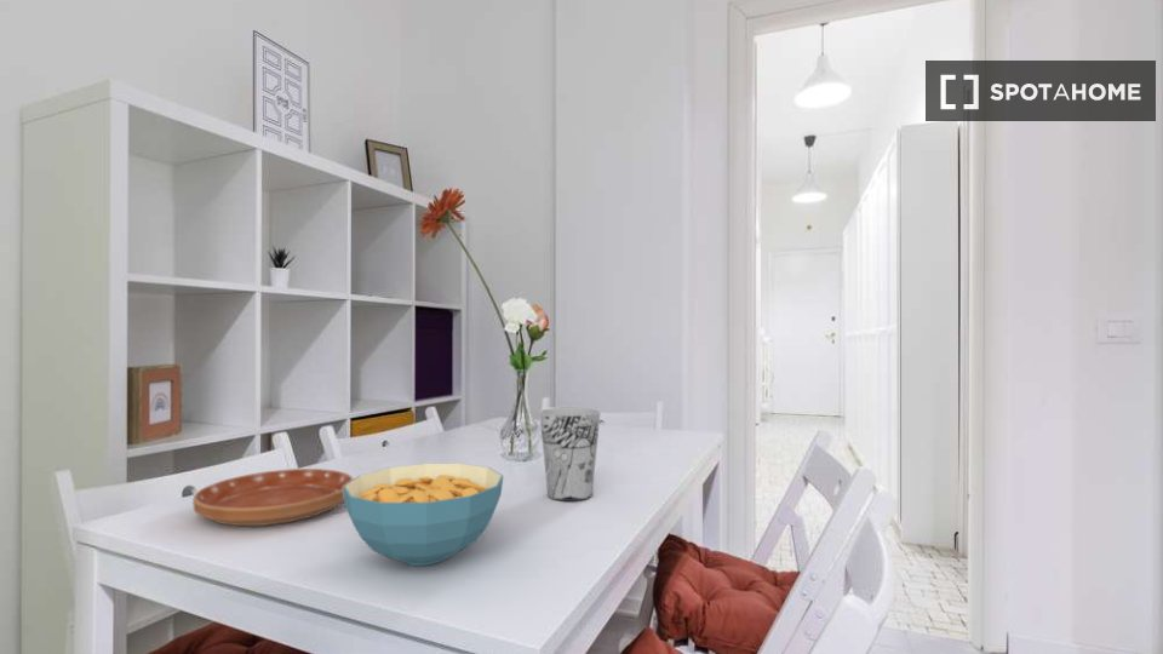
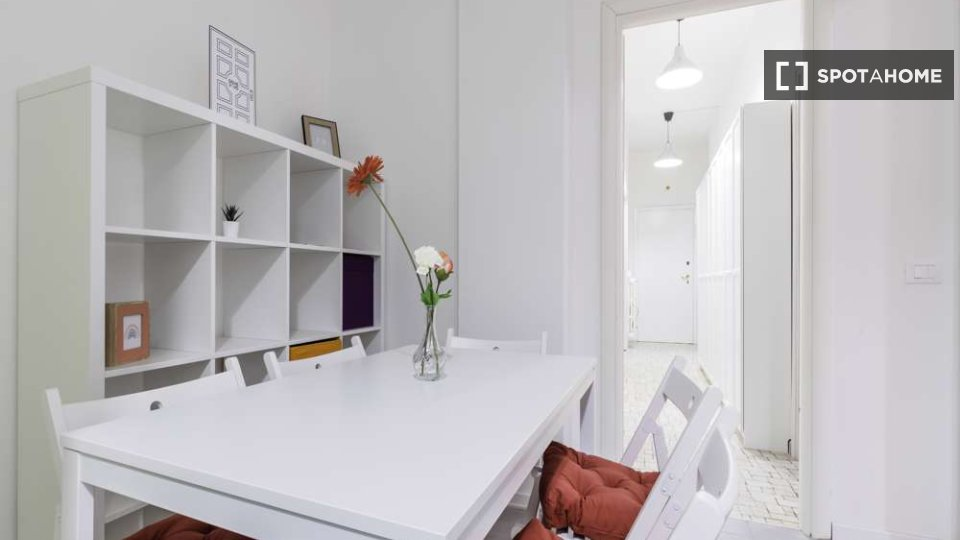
- cup [538,407,601,503]
- saucer [191,467,354,527]
- cereal bowl [343,463,504,567]
